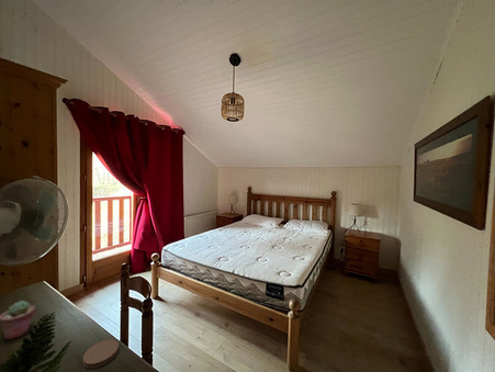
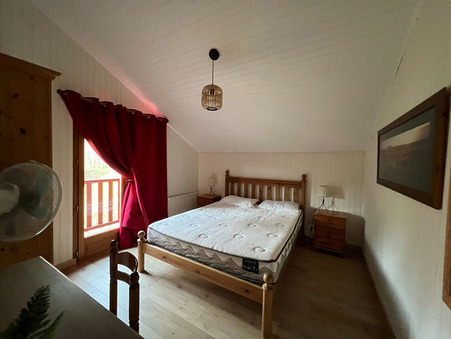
- coaster [82,338,120,369]
- potted succulent [0,300,36,340]
